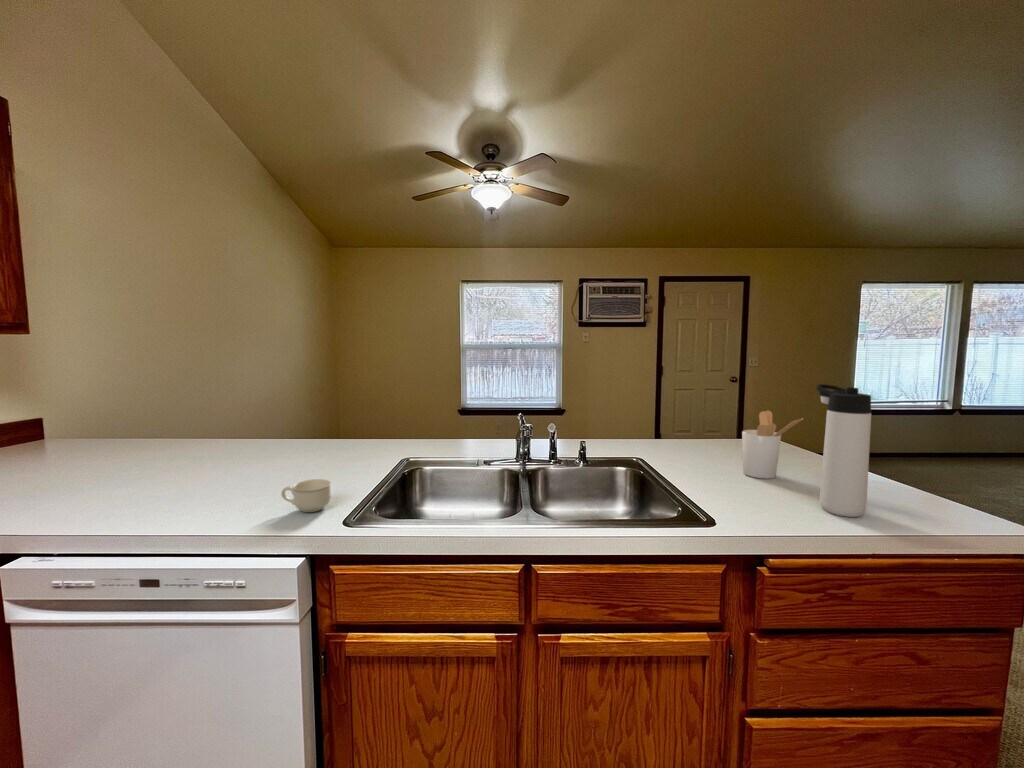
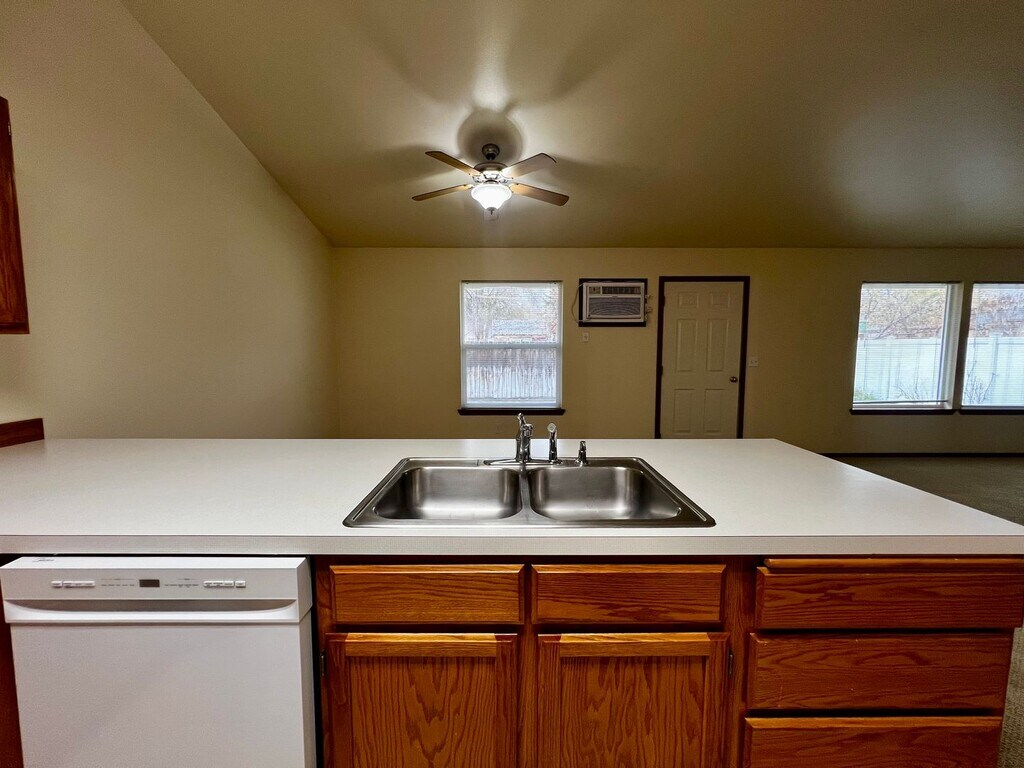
- thermos bottle [815,383,872,518]
- utensil holder [741,410,805,480]
- cup [280,478,332,513]
